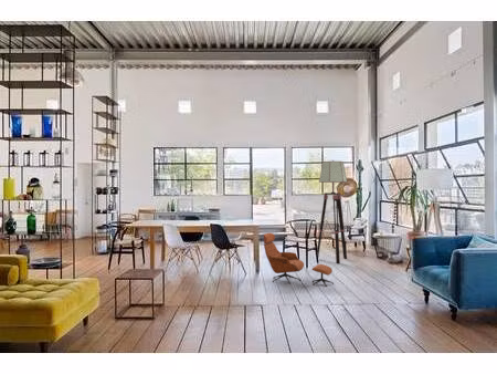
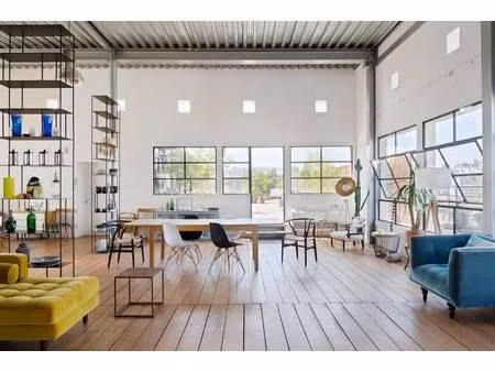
- floor lamp [316,159,348,264]
- lounge chair [263,232,335,288]
